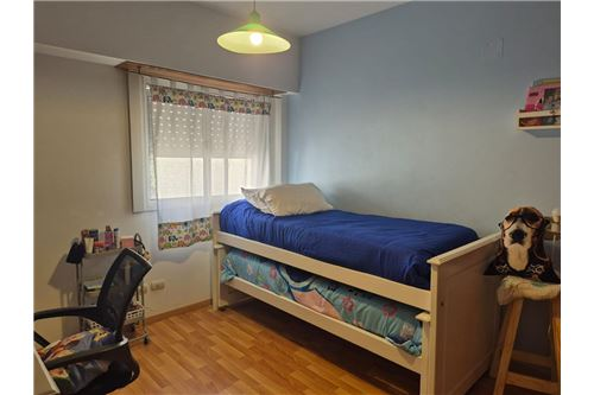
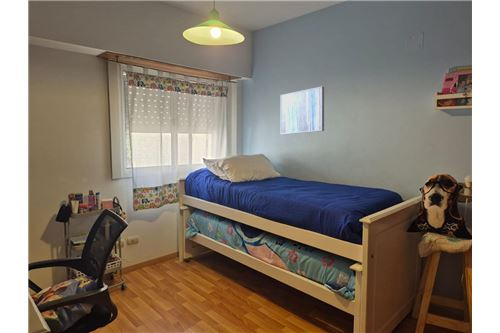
+ wall art [280,86,325,135]
